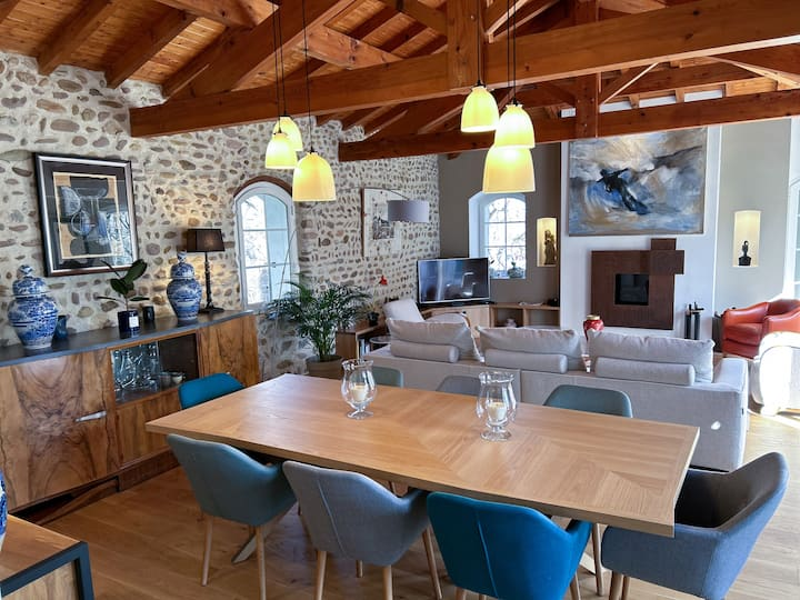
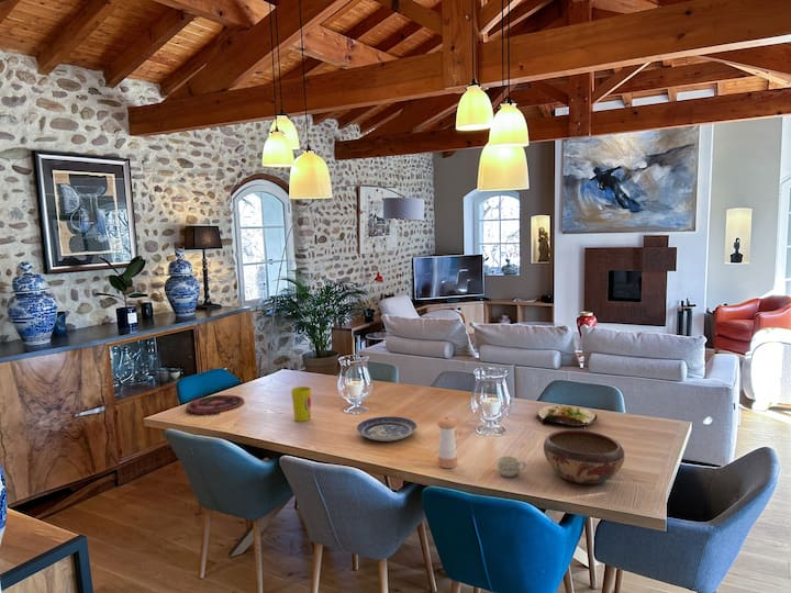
+ pepper shaker [437,415,458,469]
+ plate [356,415,419,443]
+ plate [186,394,245,415]
+ salad plate [534,404,599,427]
+ cup [290,385,312,423]
+ decorative bowl [543,428,625,485]
+ cup [497,455,526,478]
